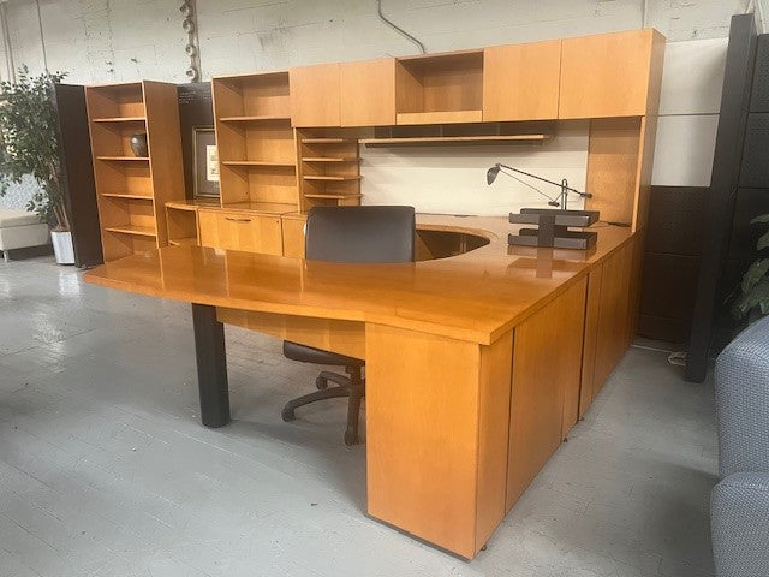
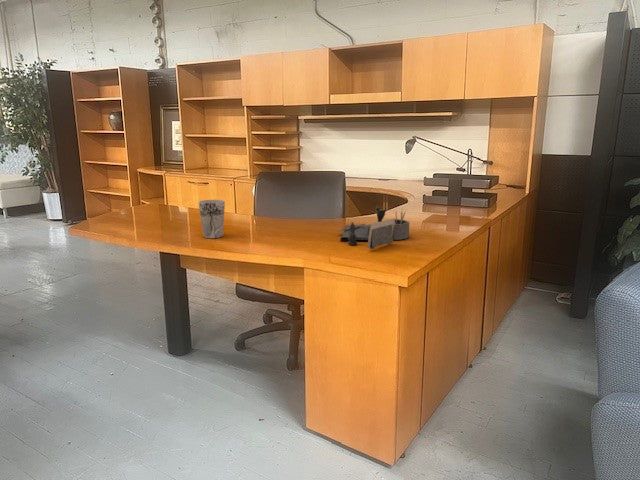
+ desk organizer [338,204,410,250]
+ cup [197,199,226,239]
